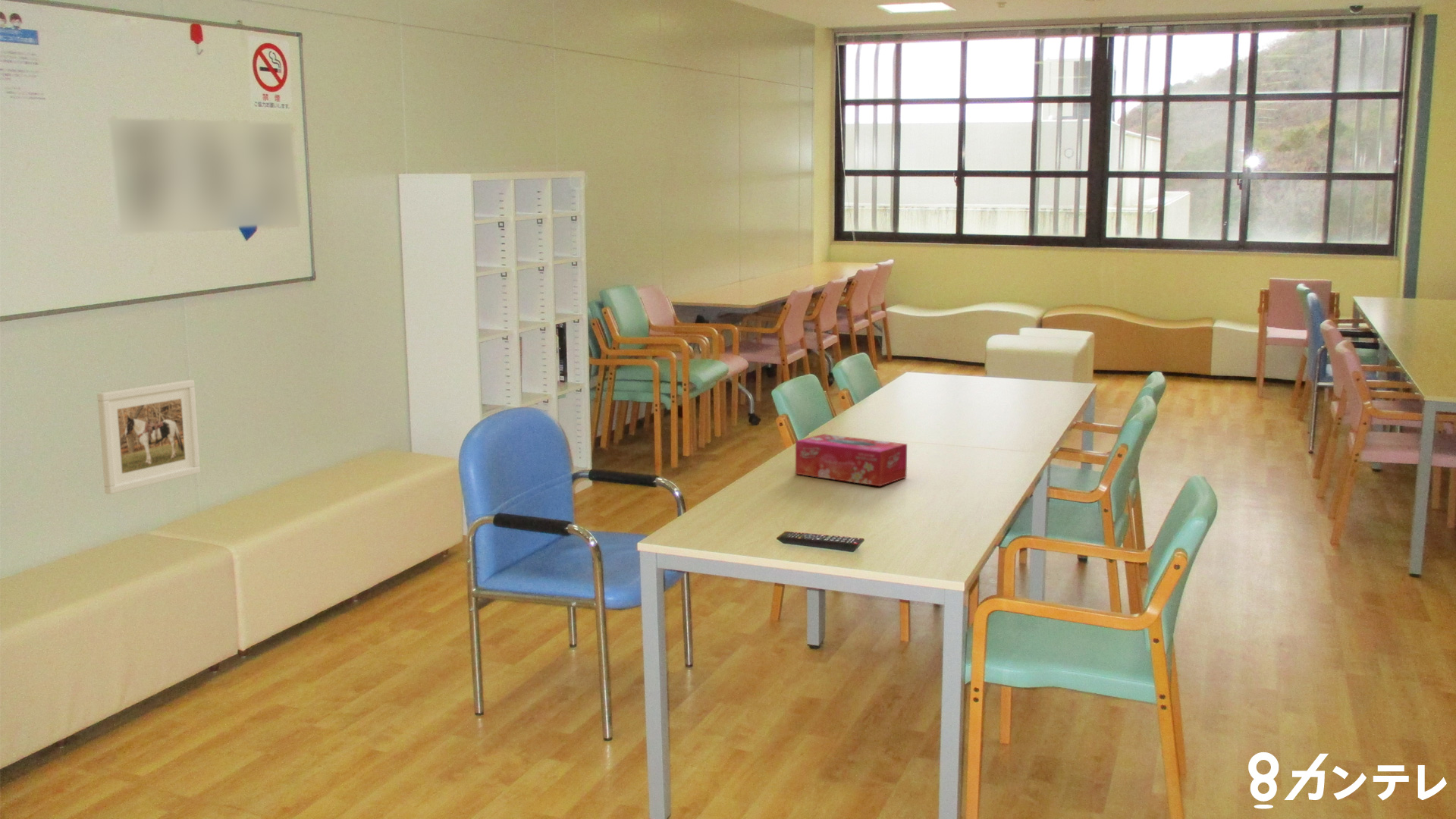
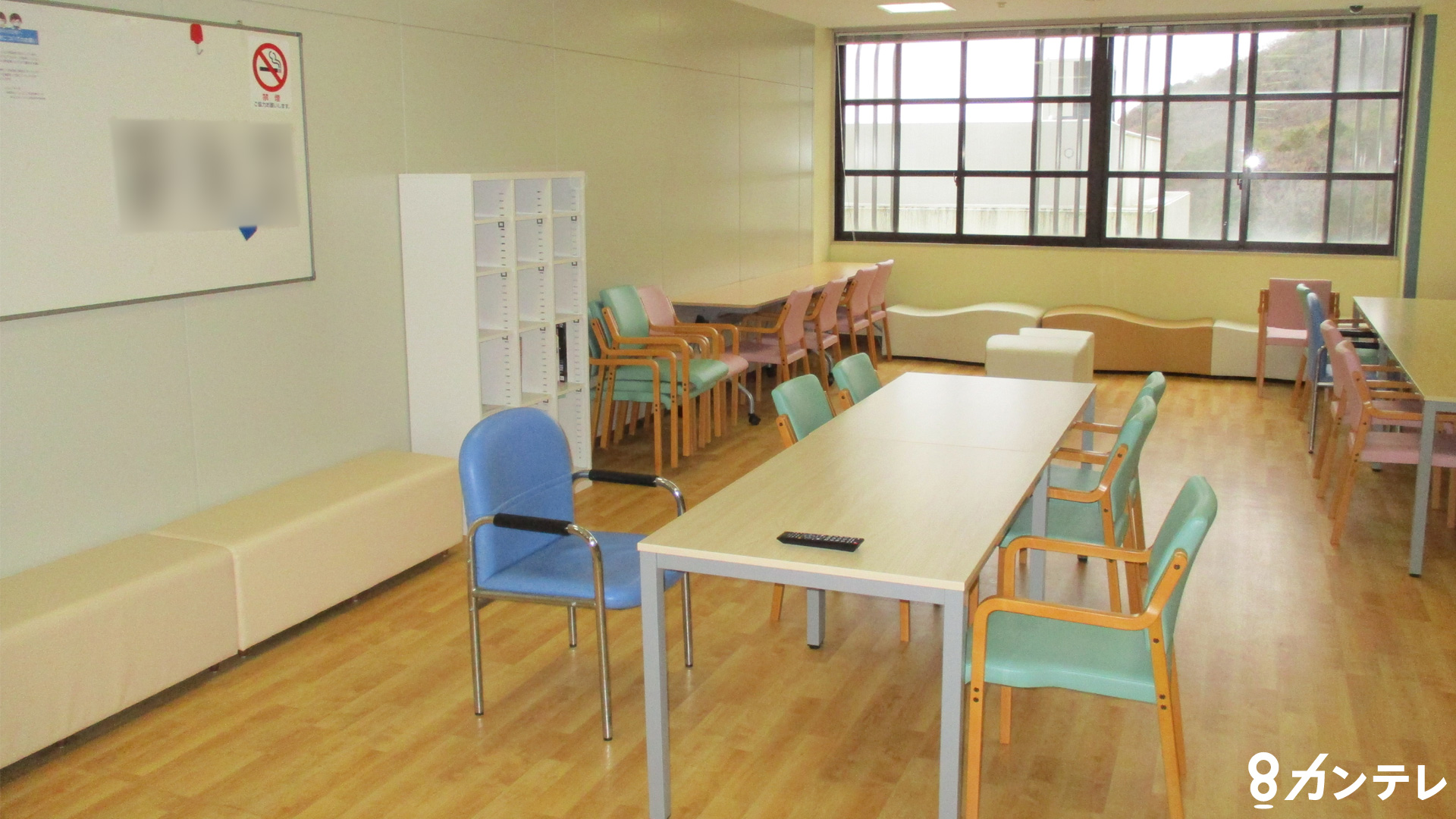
- tissue box [795,433,908,487]
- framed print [96,379,201,495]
